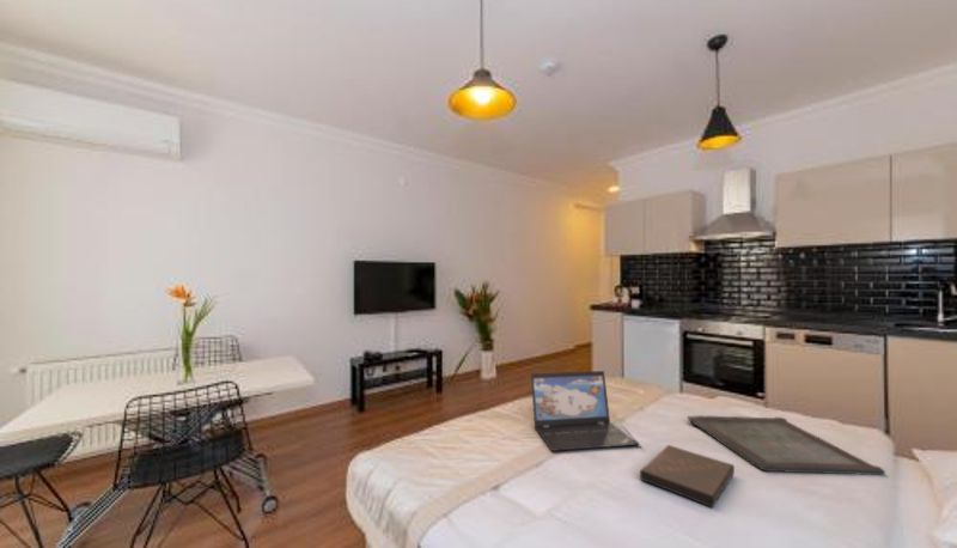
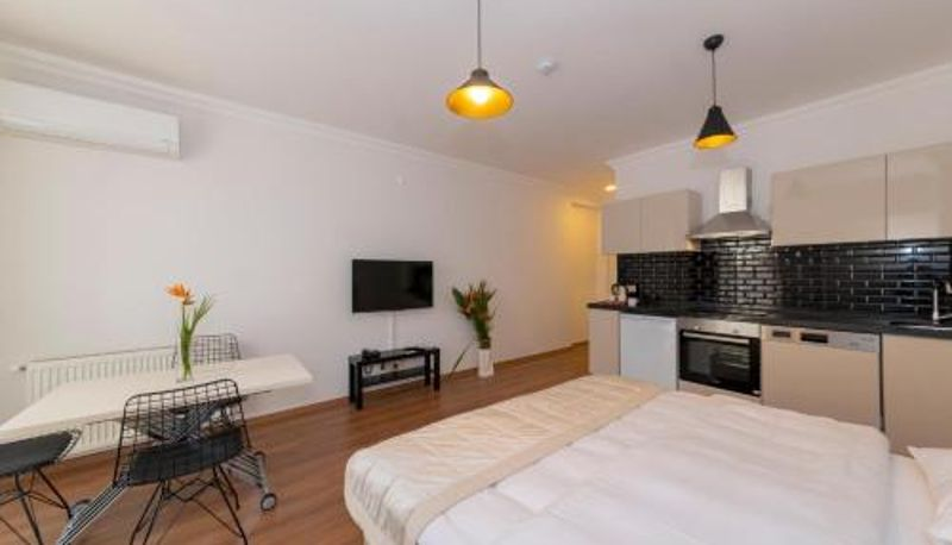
- laptop [530,370,640,452]
- book [639,444,736,509]
- serving tray [685,415,886,476]
